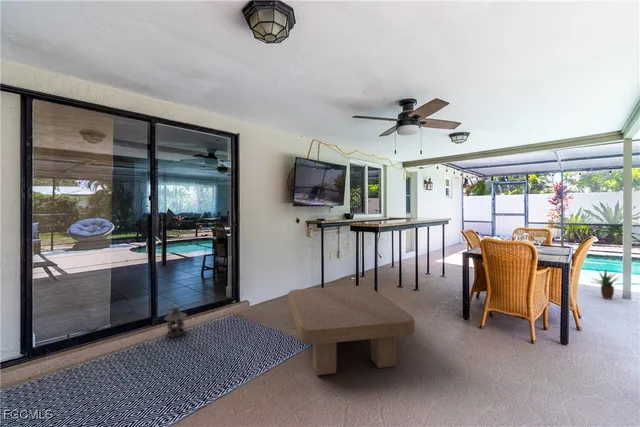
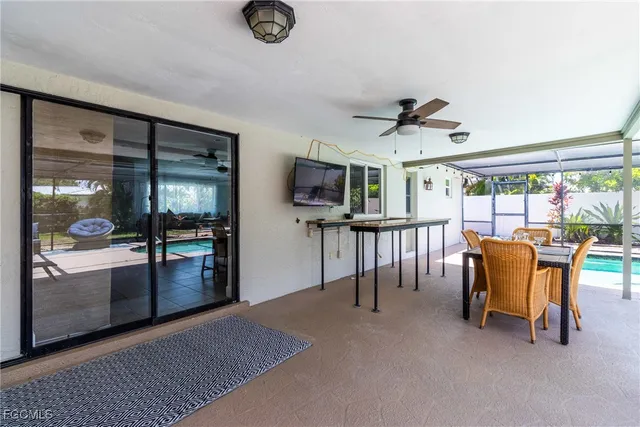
- coffee table [287,285,416,376]
- lantern [163,299,188,338]
- potted plant [590,268,622,301]
